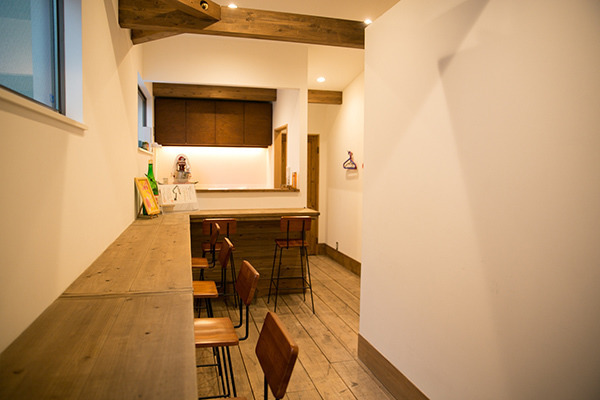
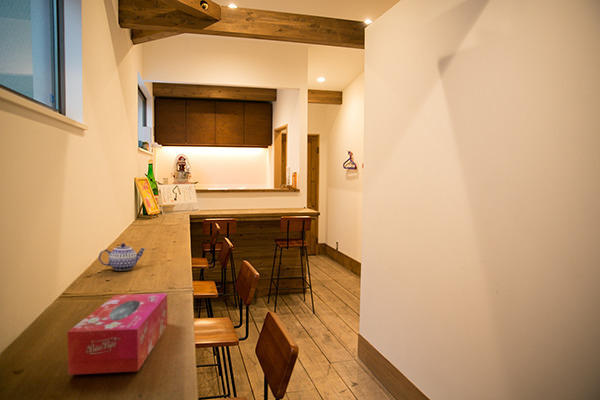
+ teapot [98,242,146,272]
+ tissue box [67,292,168,376]
